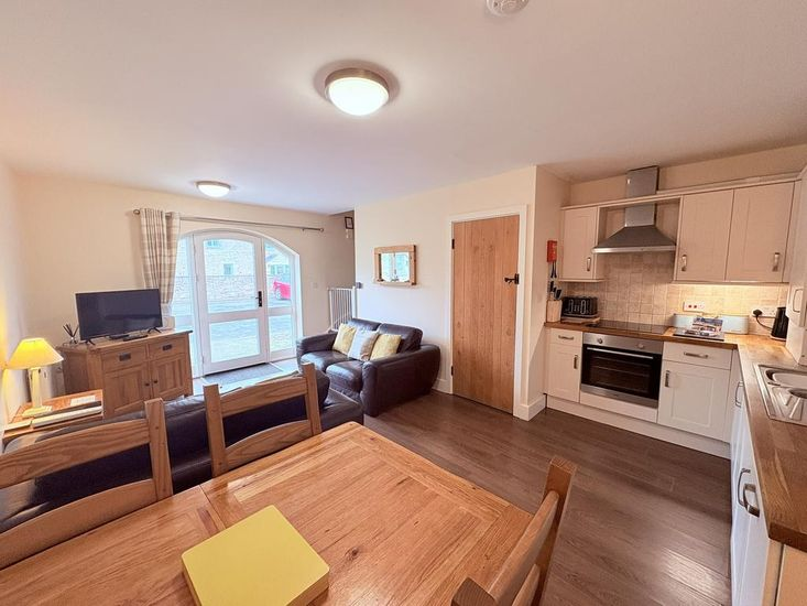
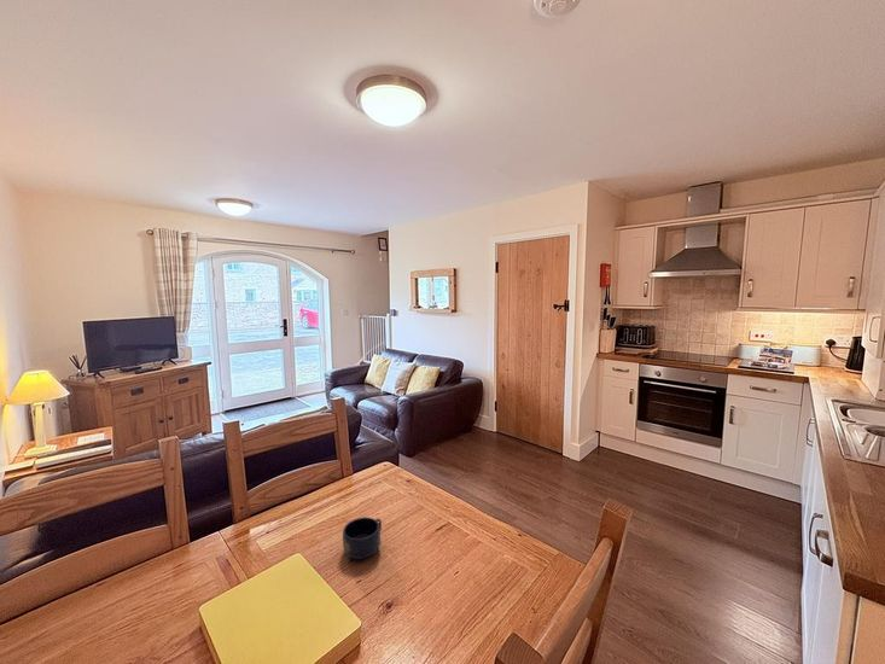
+ mug [342,517,383,560]
